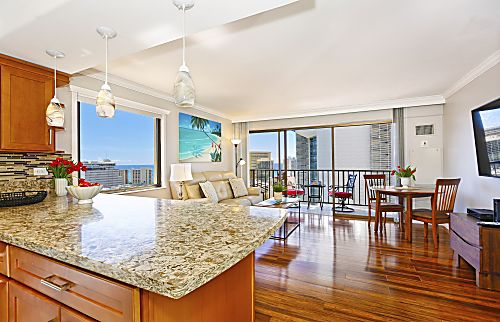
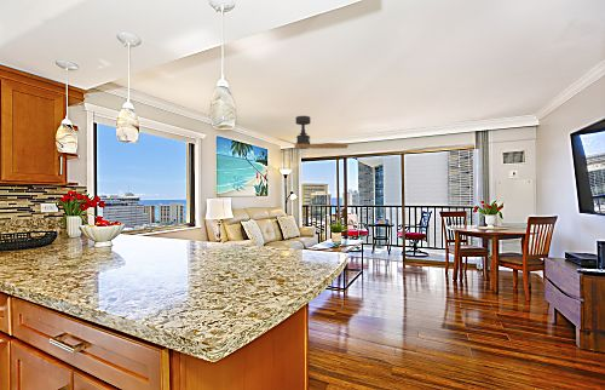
+ ceiling fan [276,115,350,154]
